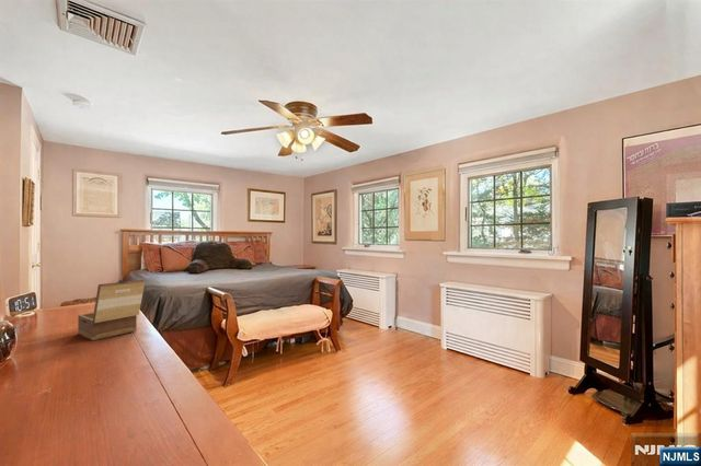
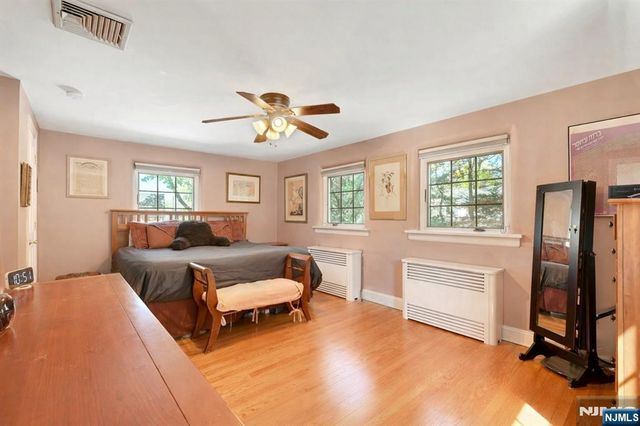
- wooden box [77,279,146,341]
